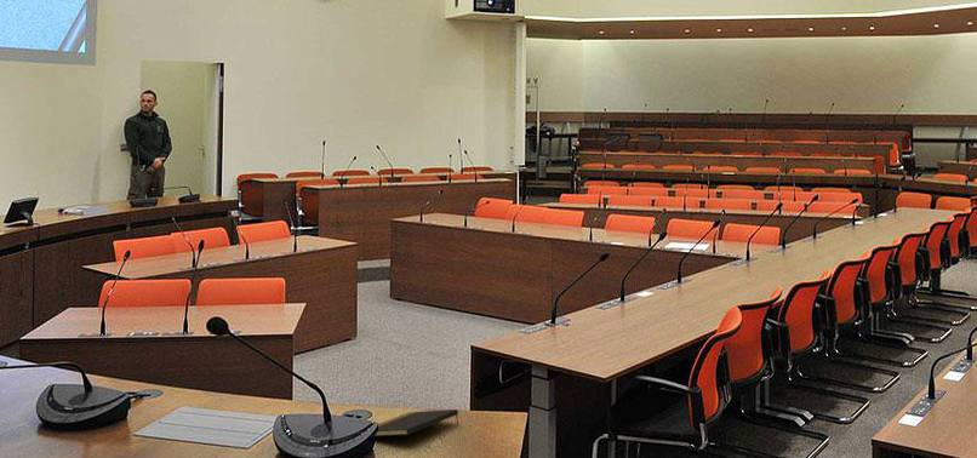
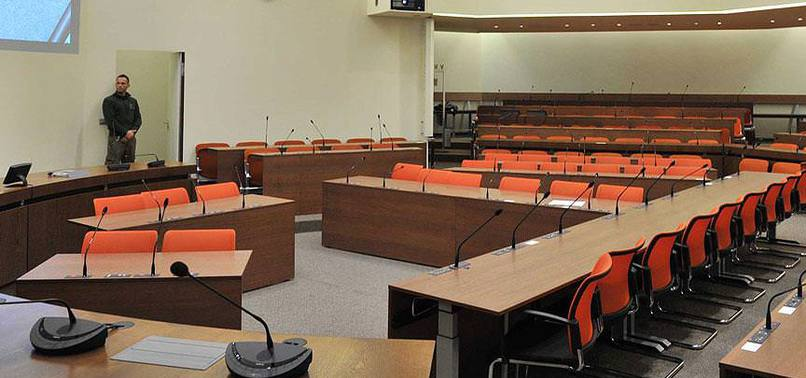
- notepad [373,408,459,437]
